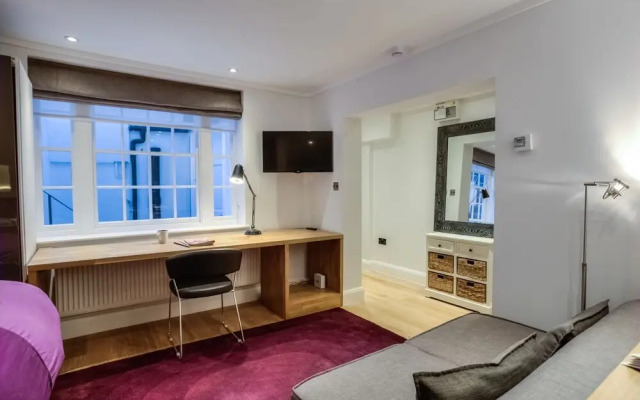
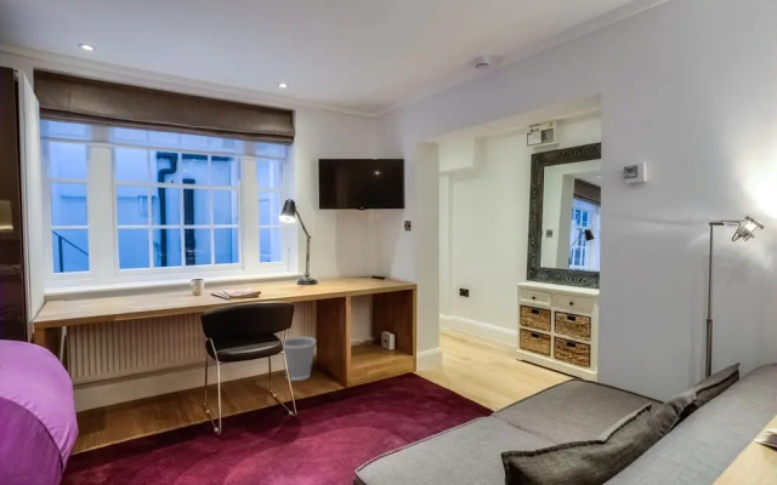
+ wastebasket [280,336,317,382]
